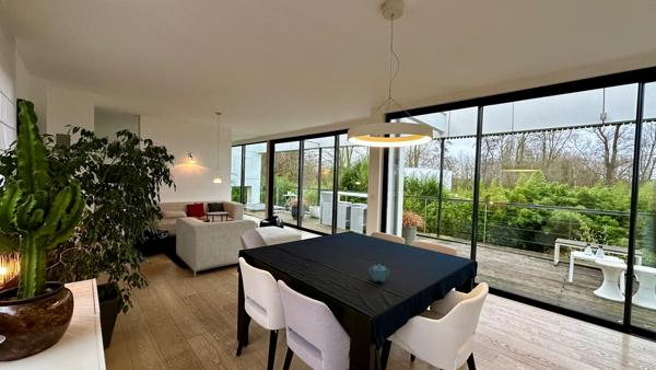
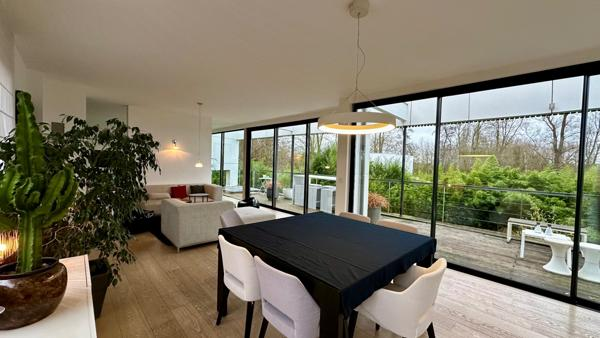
- teapot [368,263,390,284]
